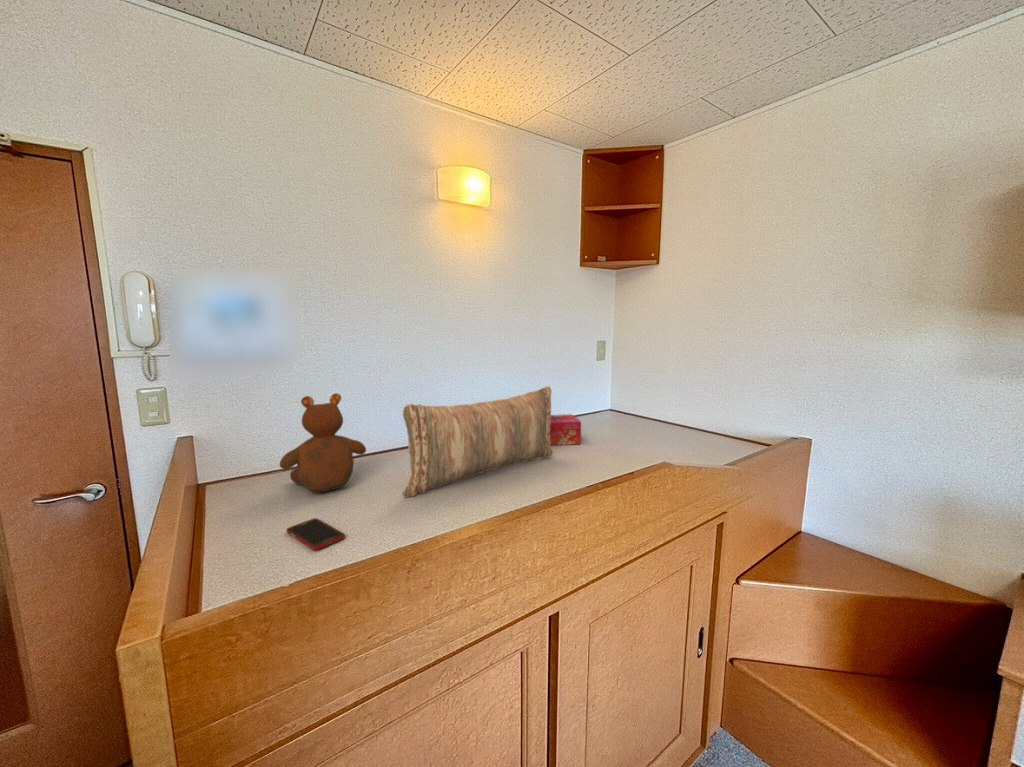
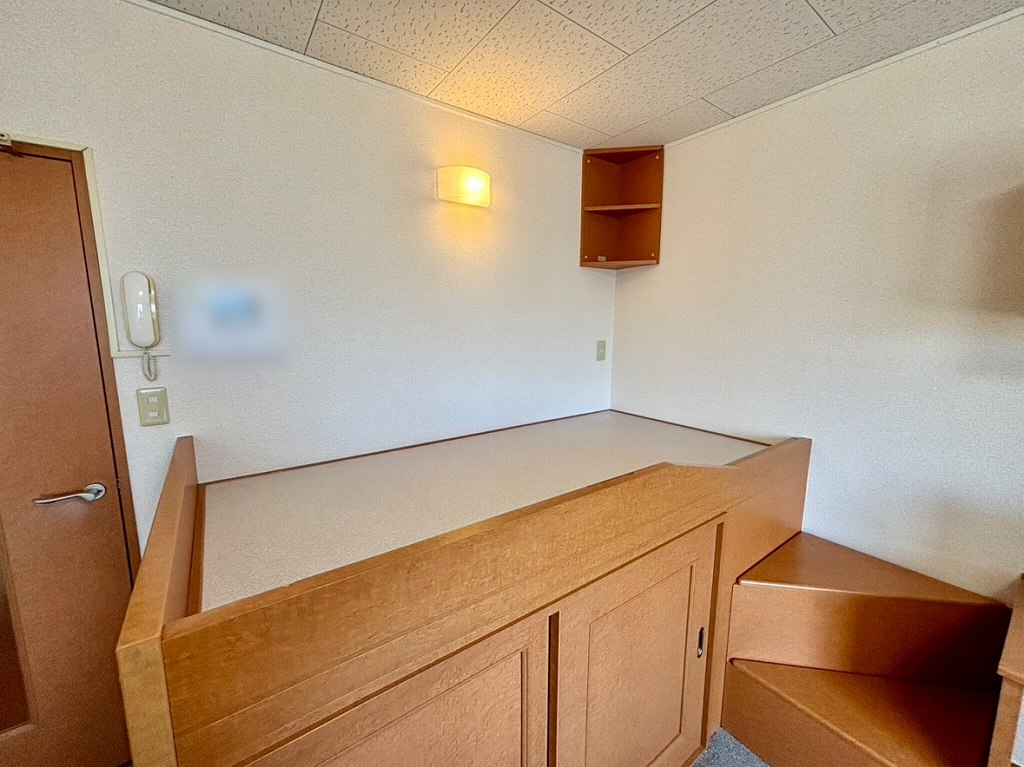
- teddy bear [279,392,367,493]
- tissue box [550,413,582,446]
- cell phone [285,517,346,551]
- pillow [402,385,553,499]
